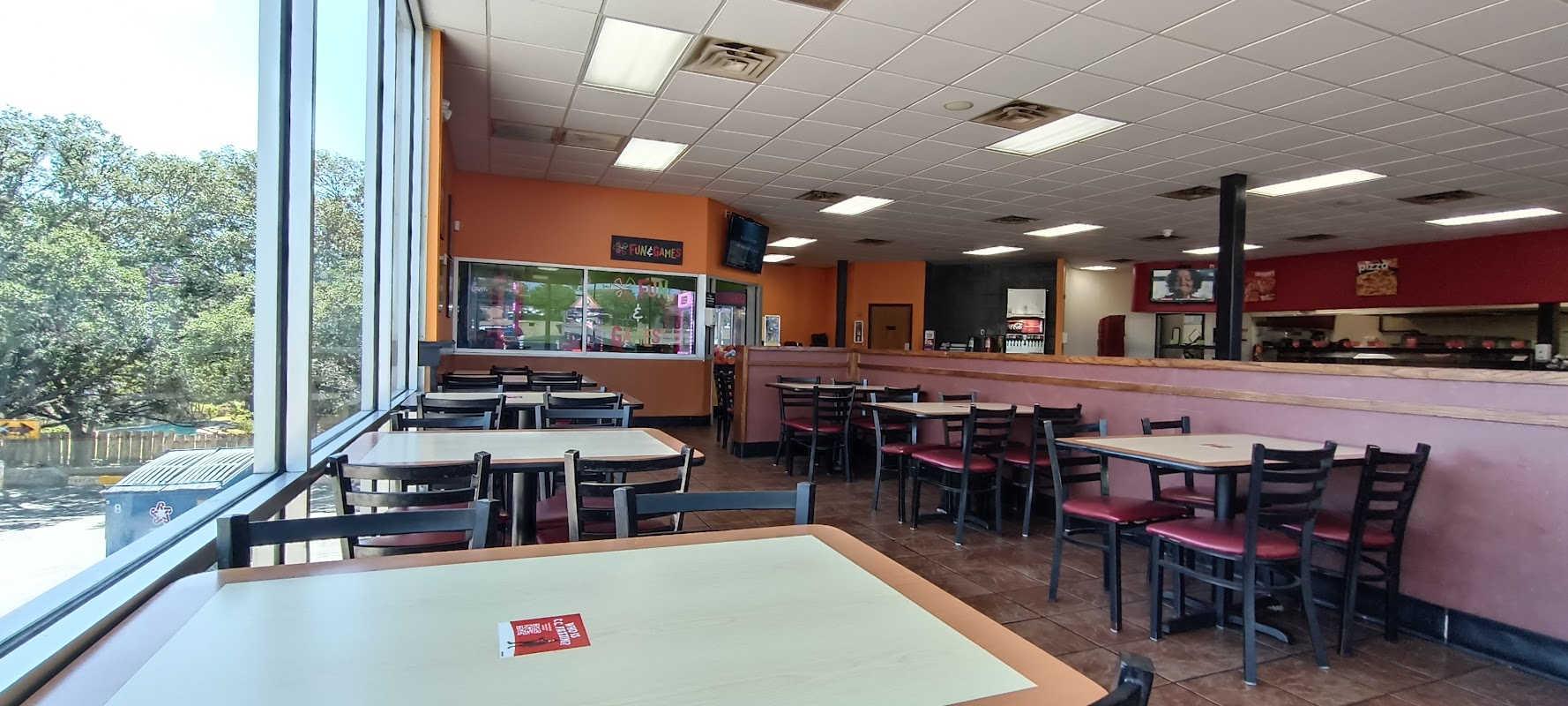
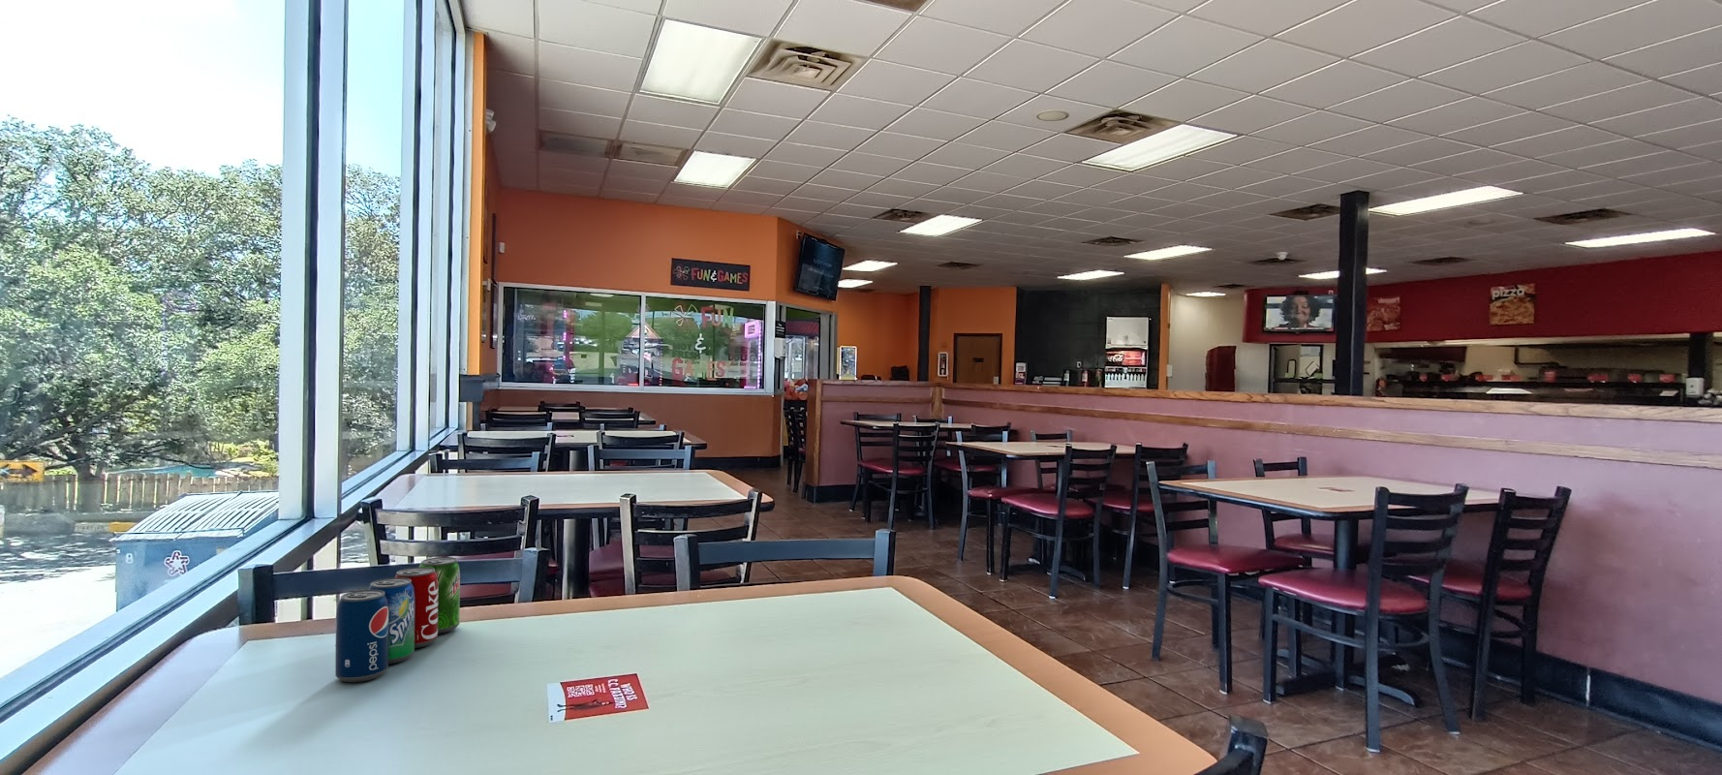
+ soda can [334,557,461,683]
